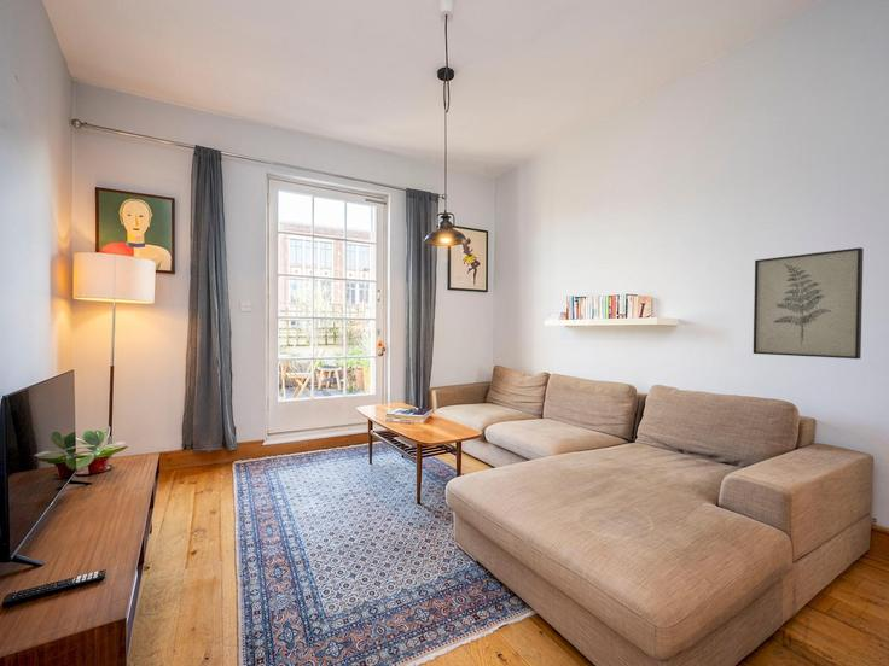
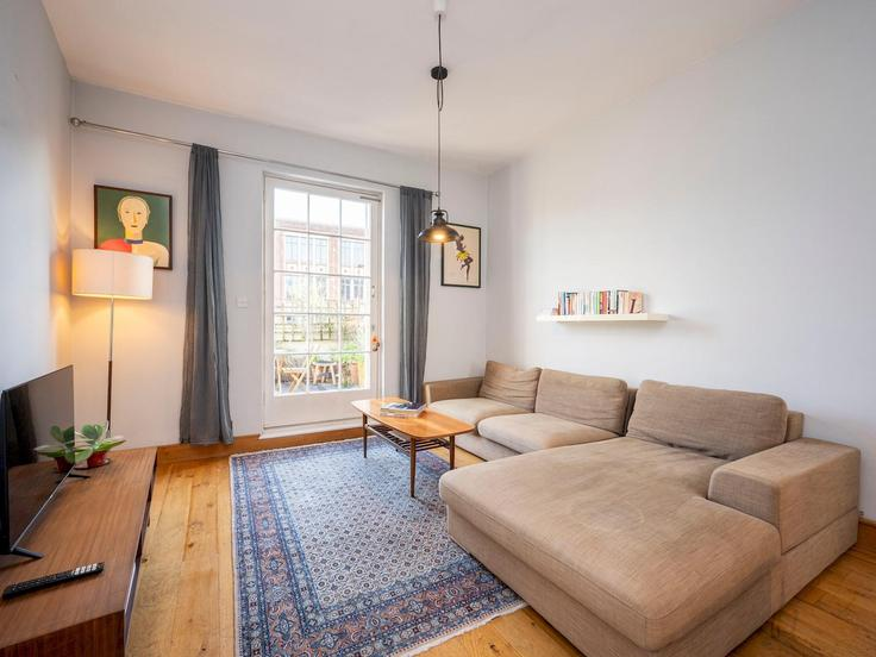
- wall art [753,246,865,360]
